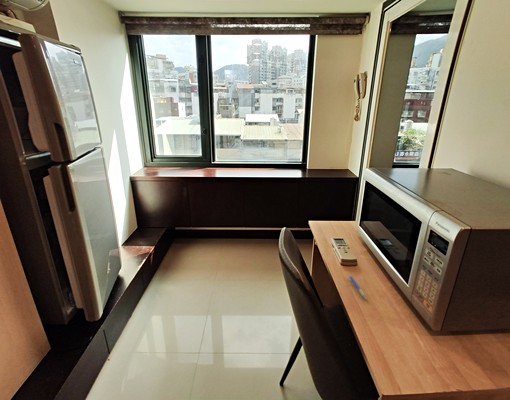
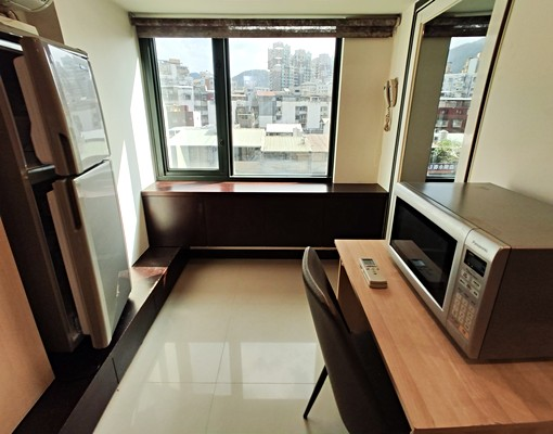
- pen [348,274,368,301]
